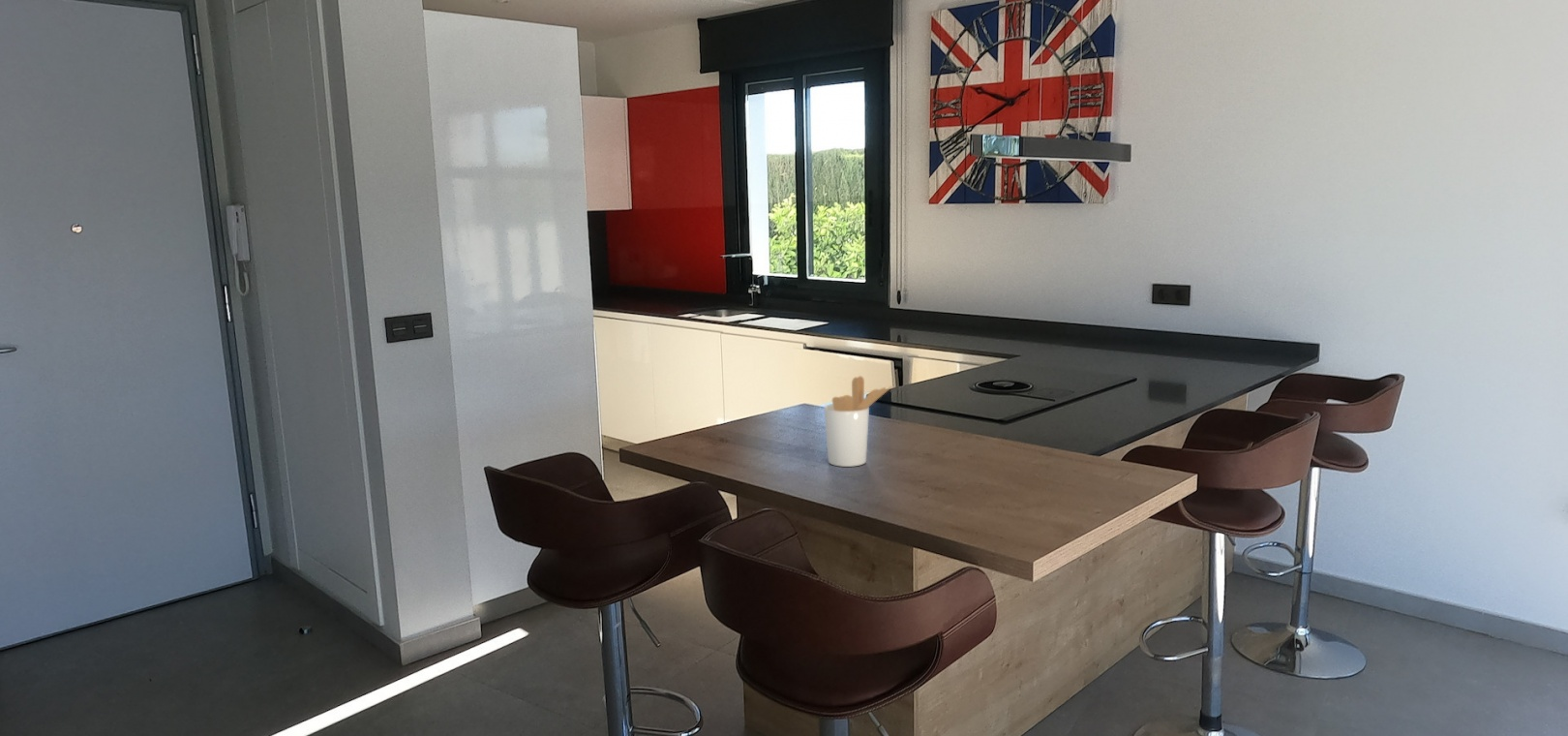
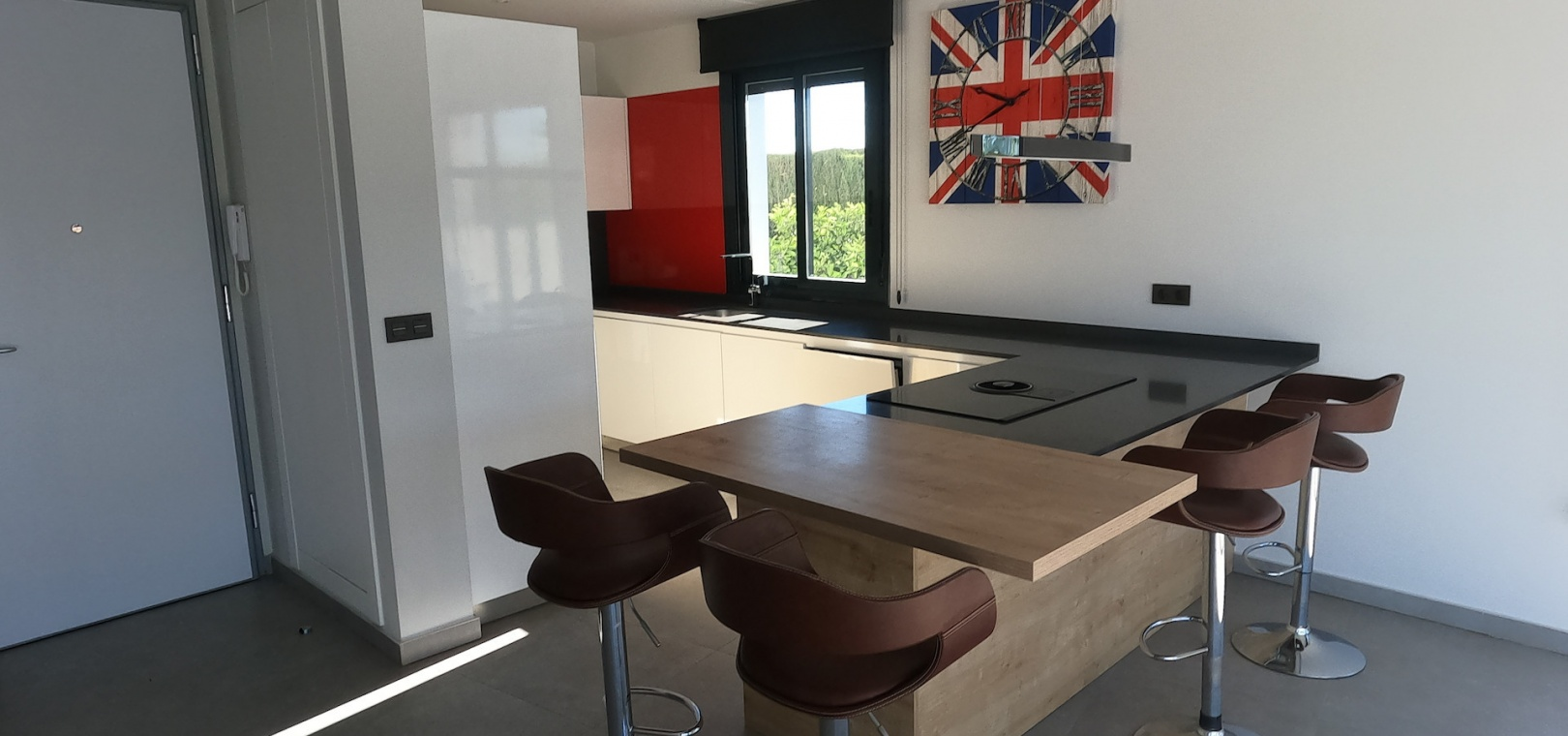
- utensil holder [823,375,893,468]
